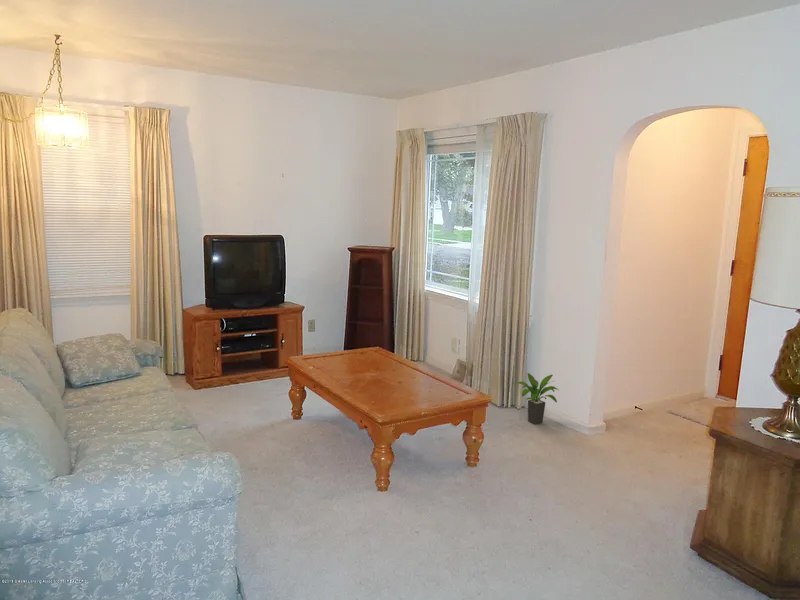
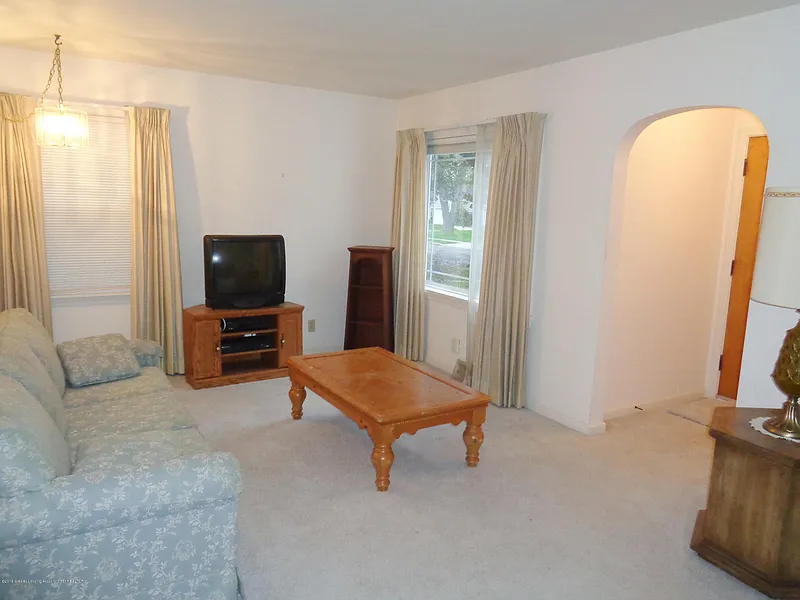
- potted plant [513,372,559,425]
